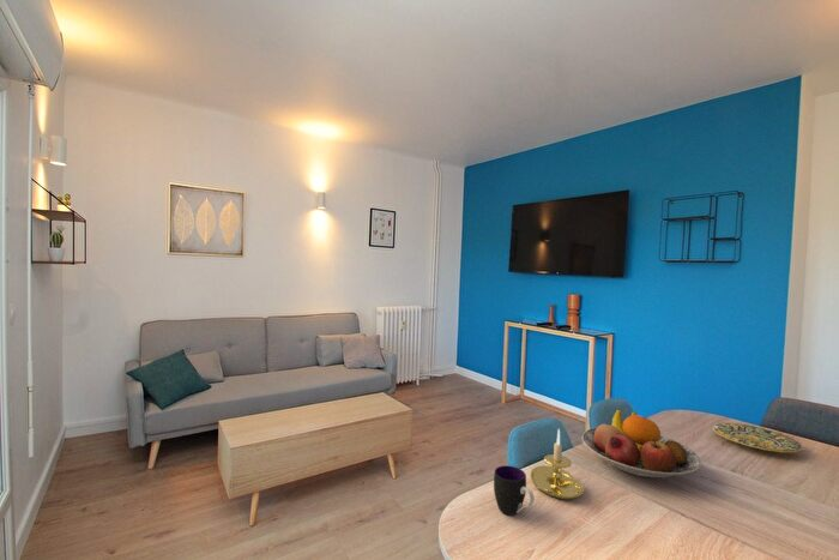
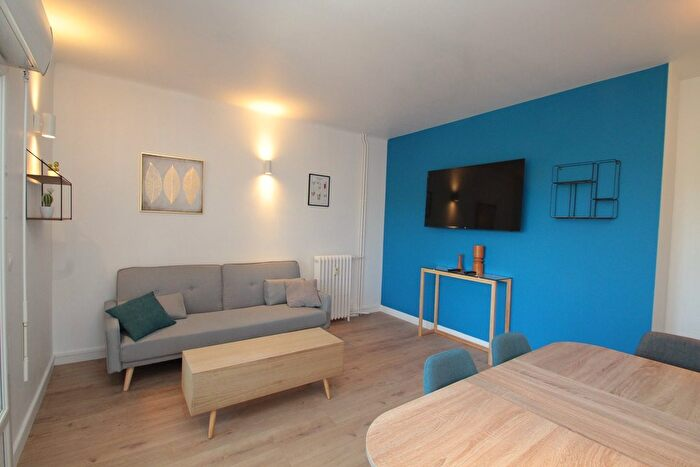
- cup [493,464,535,517]
- fruit bowl [581,408,702,478]
- plate [711,422,804,453]
- candle holder [530,428,585,501]
